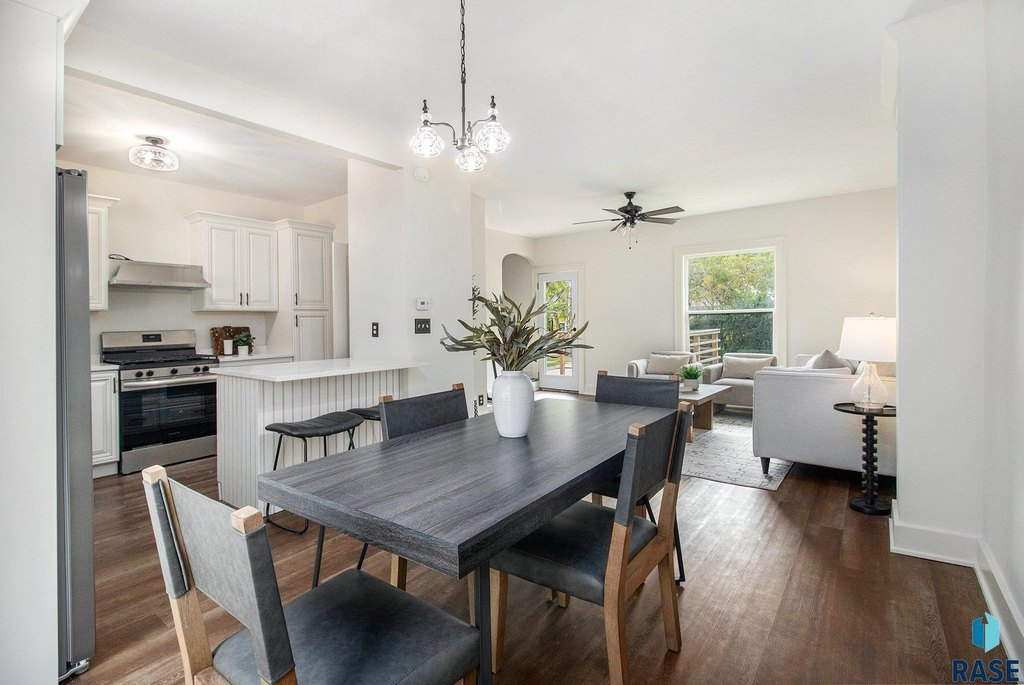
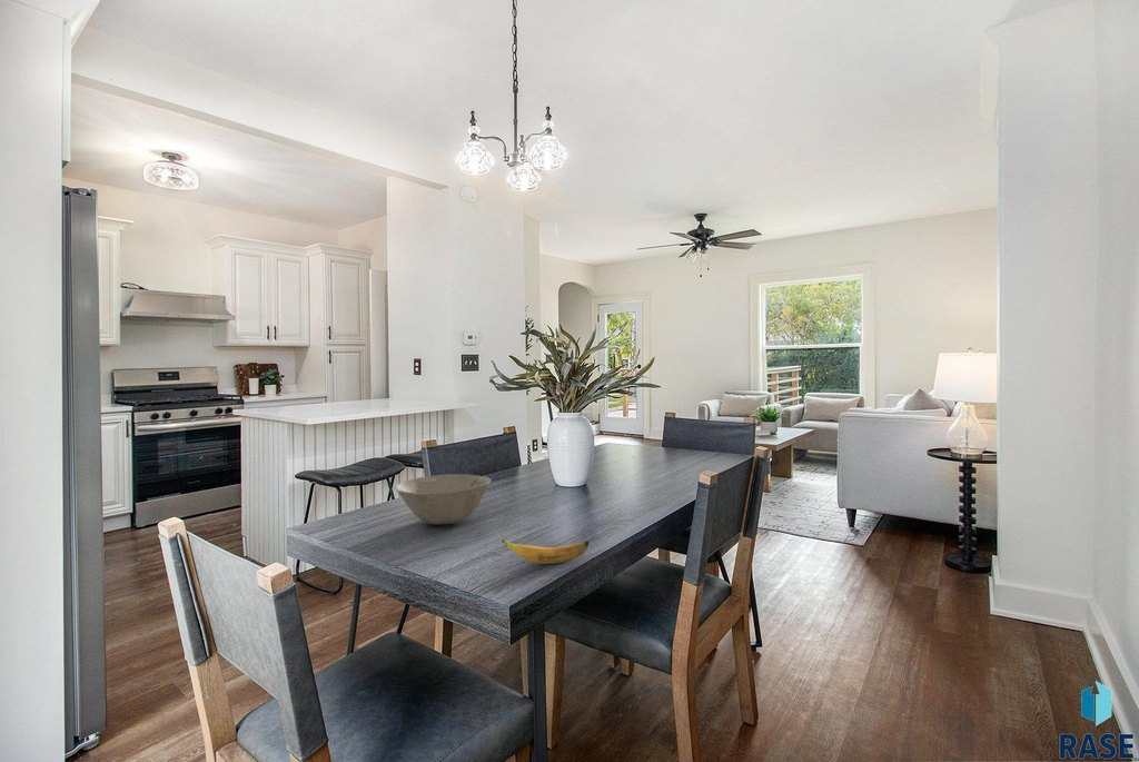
+ banana [501,538,591,564]
+ bowl [394,473,492,525]
